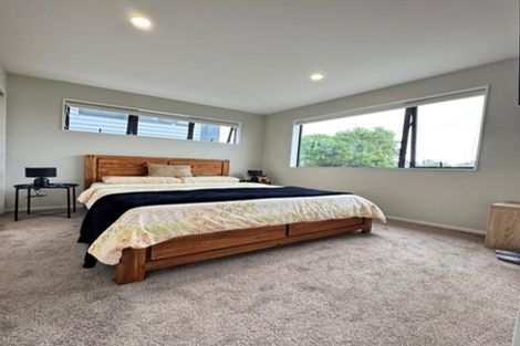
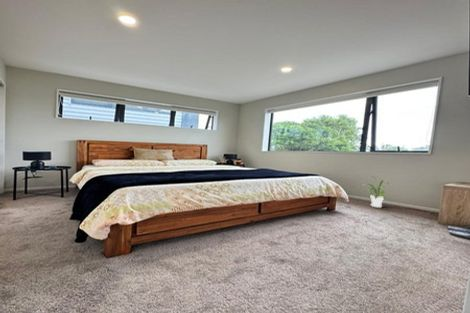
+ house plant [361,174,390,209]
